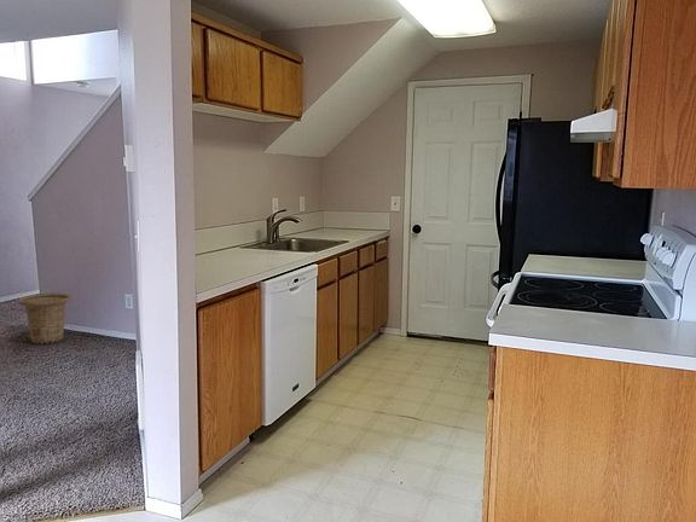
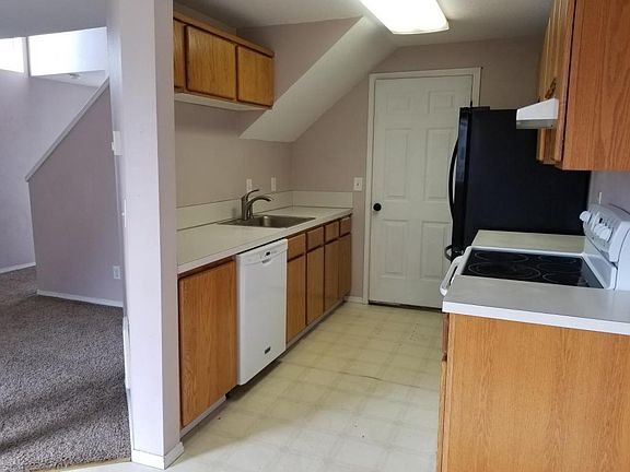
- basket [17,292,72,346]
